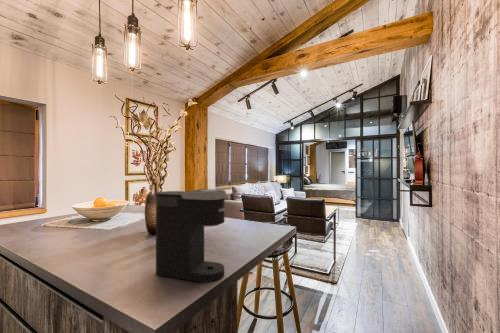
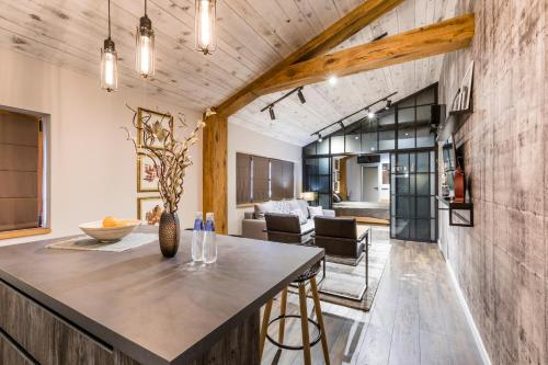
- coffee maker [155,188,228,284]
